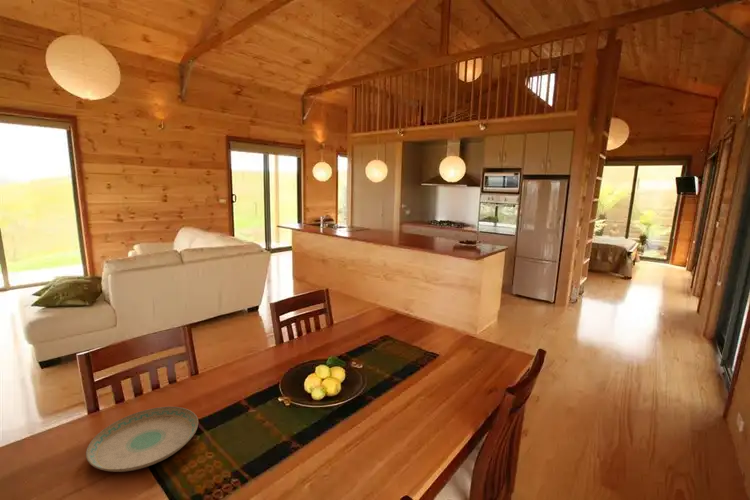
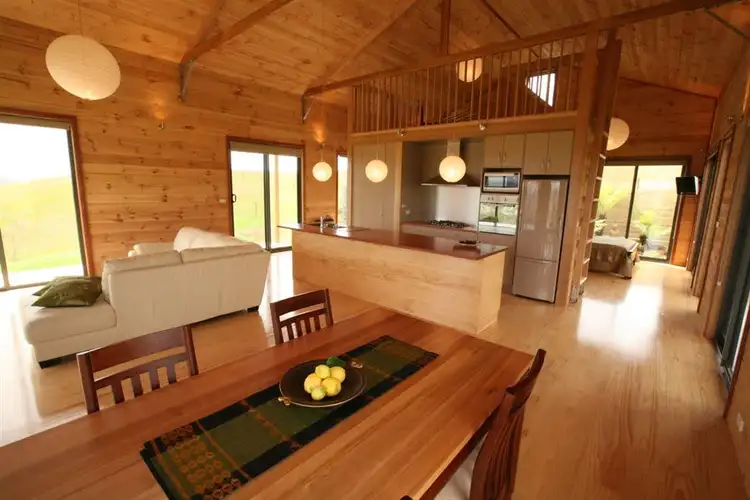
- plate [85,406,199,473]
